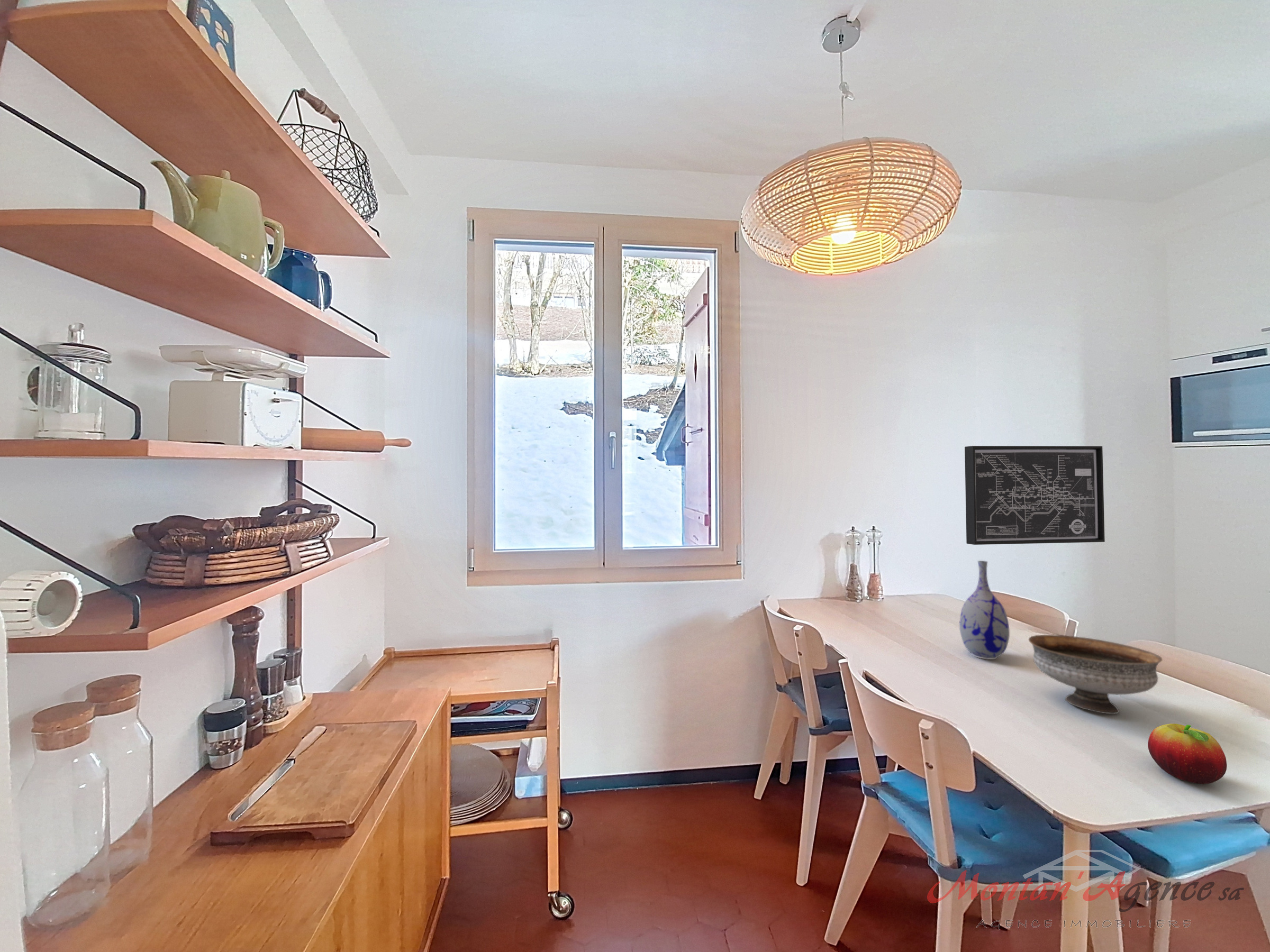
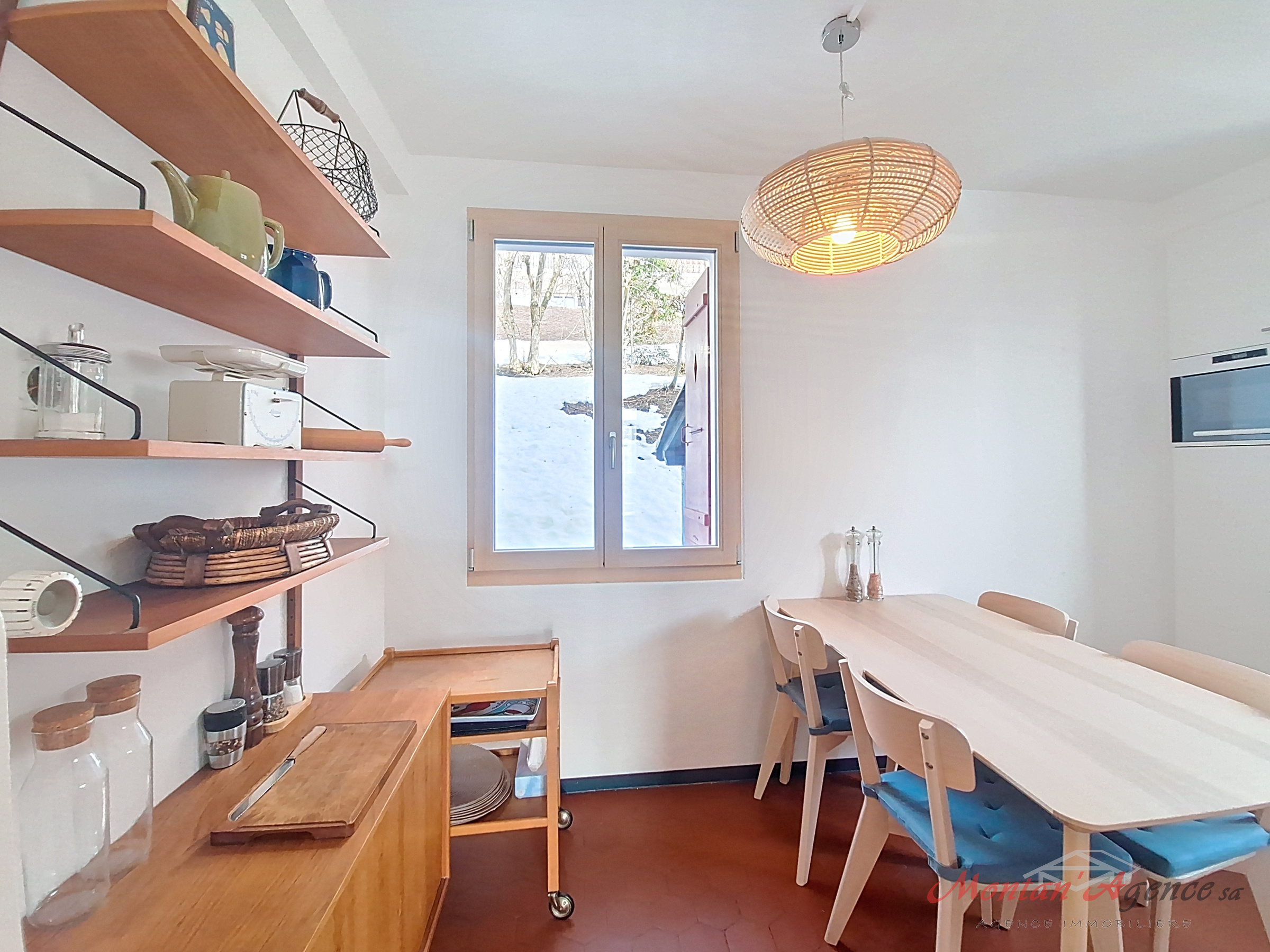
- bowl [1028,634,1163,715]
- fruit [1147,723,1228,785]
- vase [959,560,1010,660]
- wall art [964,445,1105,545]
